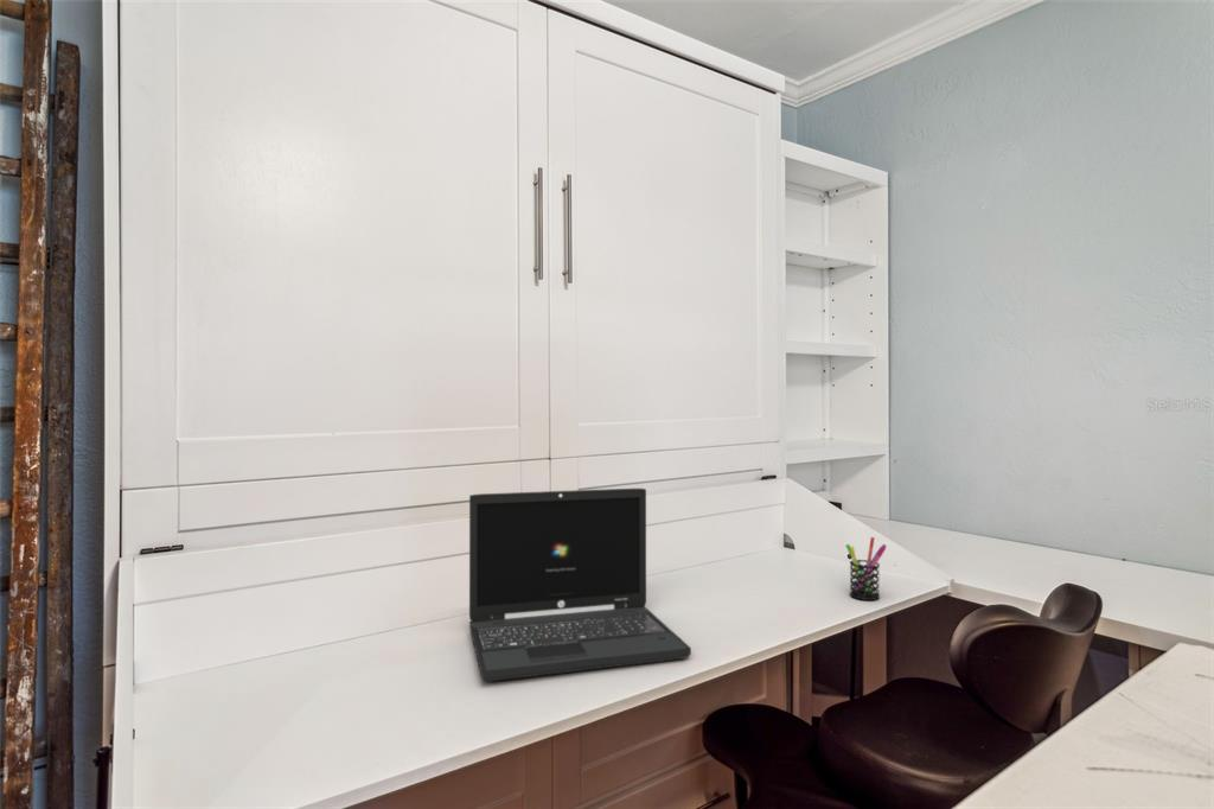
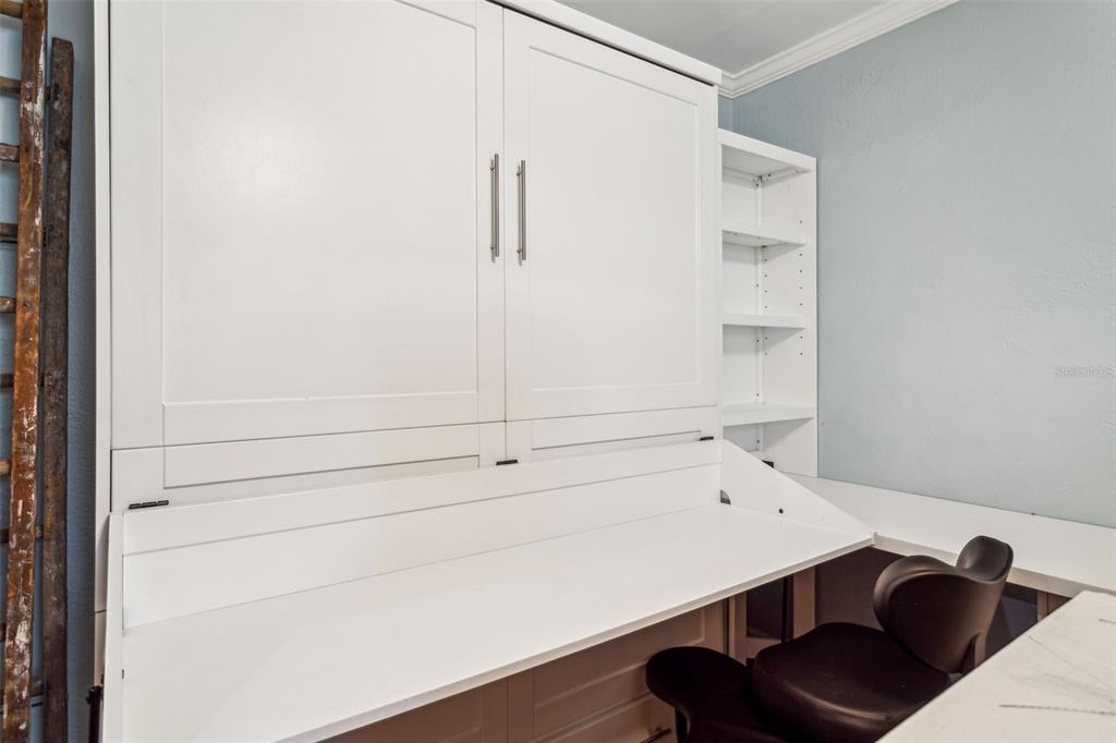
- pen holder [845,536,888,601]
- laptop [468,488,692,683]
